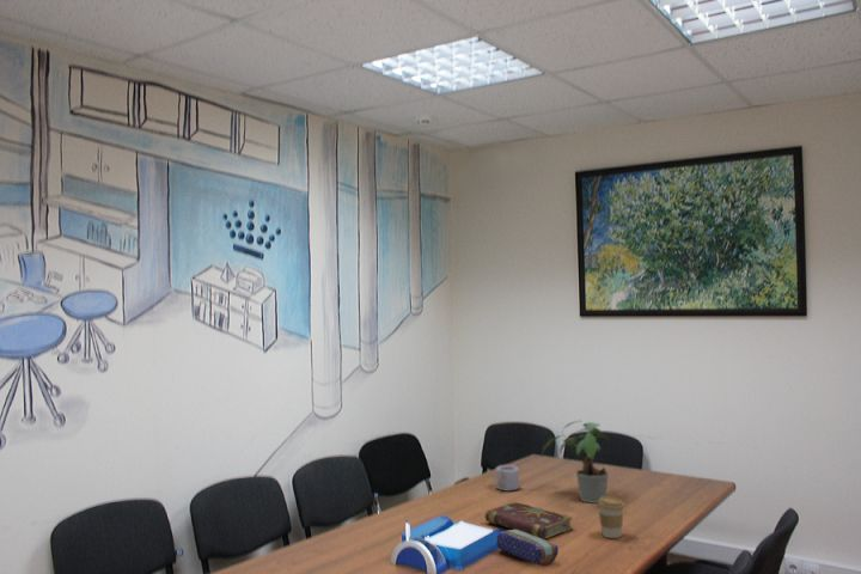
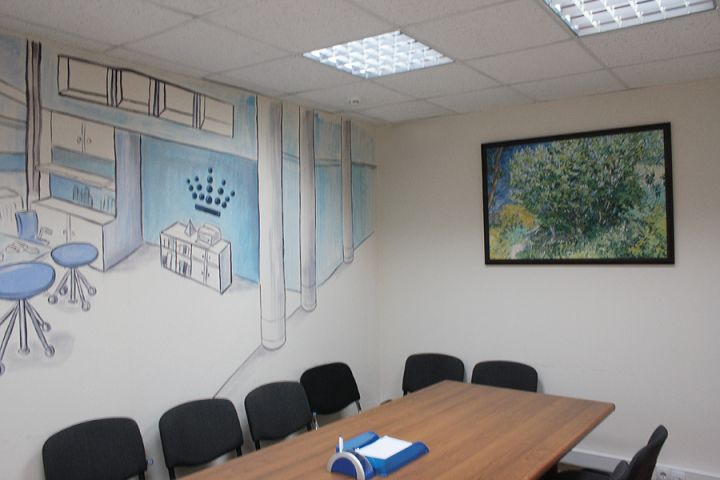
- coffee cup [597,495,625,539]
- book [484,501,574,539]
- potted plant [541,420,610,505]
- mug [495,464,520,491]
- pencil case [495,529,560,568]
